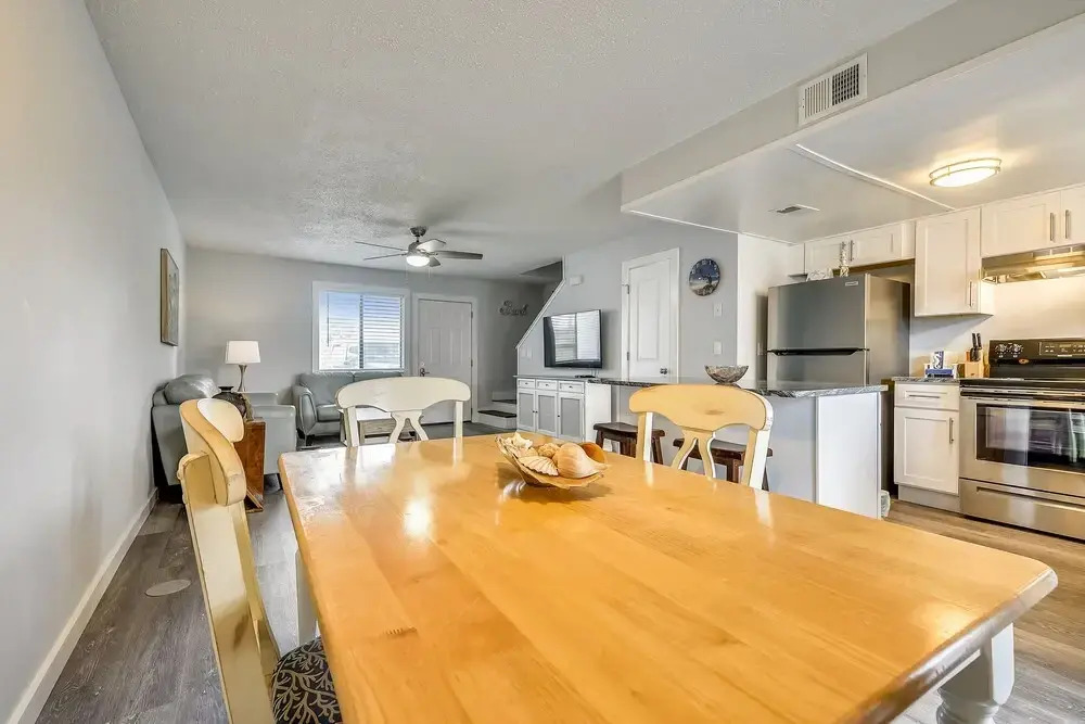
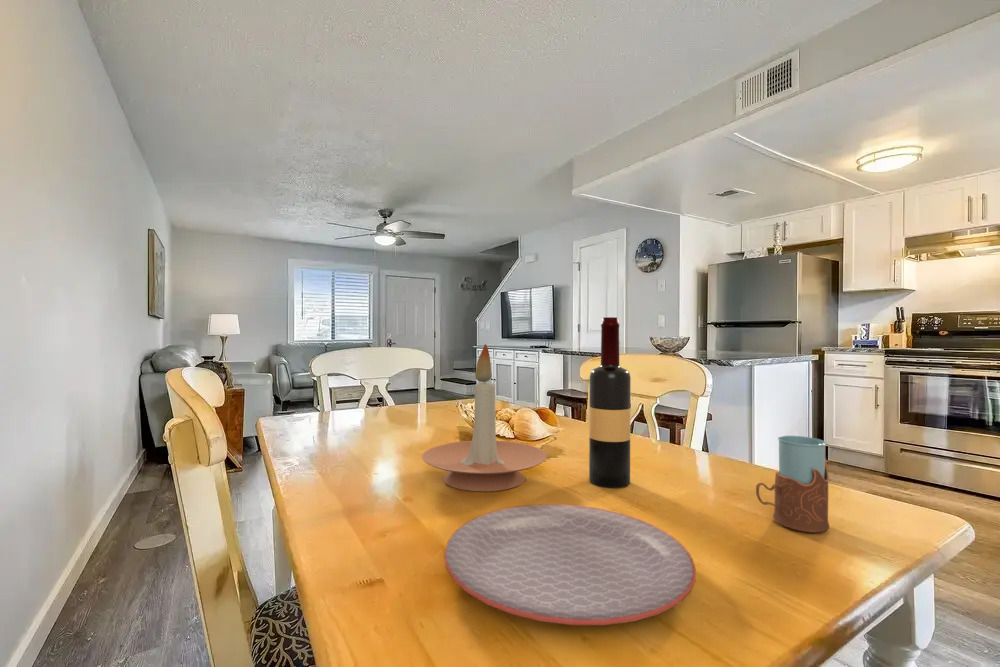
+ drinking glass [755,435,830,534]
+ wine bottle [588,316,632,489]
+ candle holder [421,343,548,492]
+ plate [443,503,697,626]
